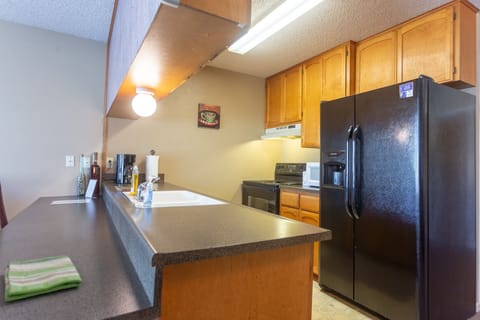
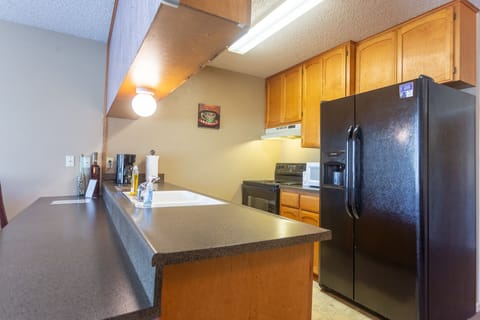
- dish towel [3,255,83,303]
